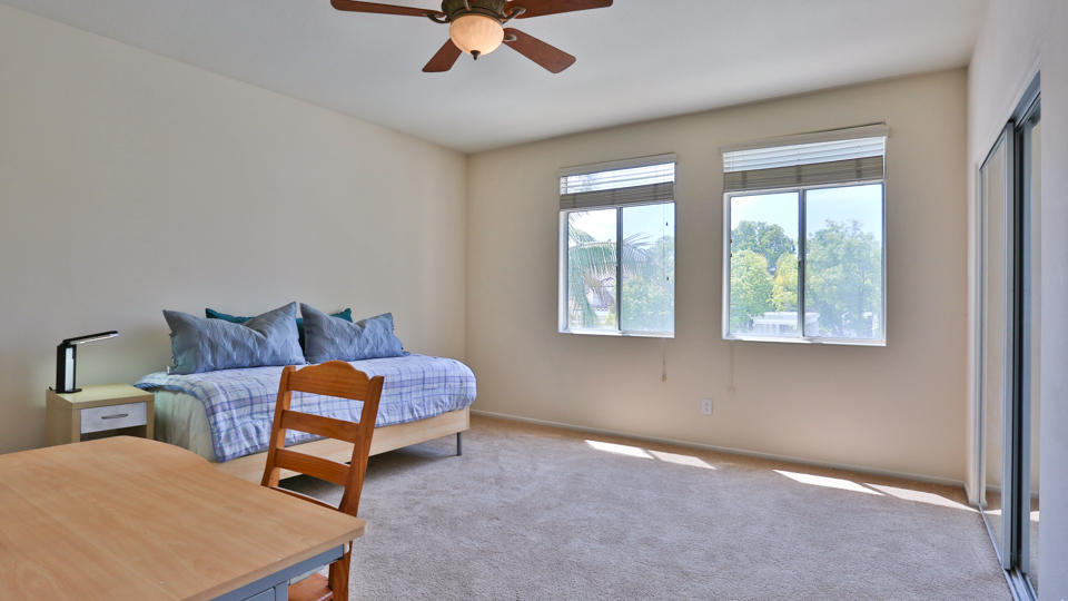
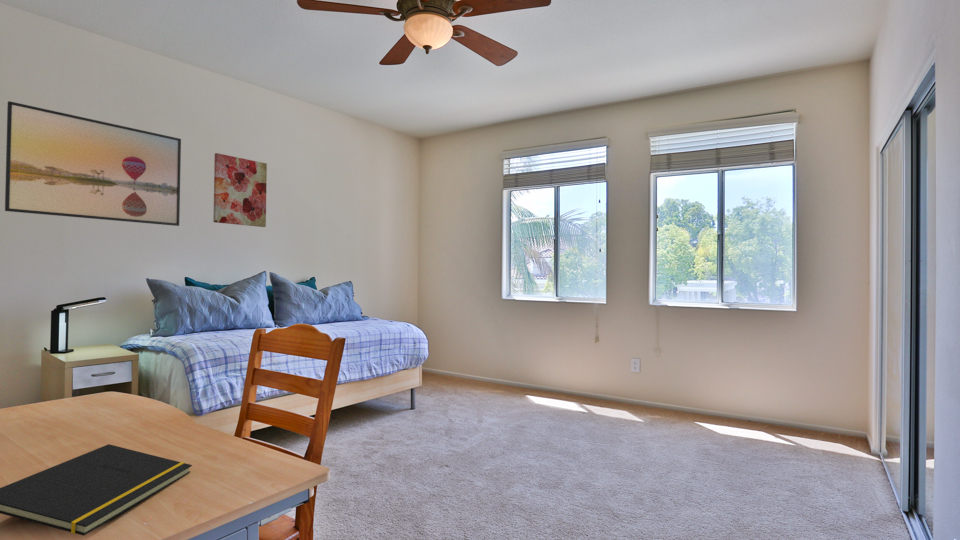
+ wall art [212,152,268,228]
+ notepad [0,443,193,537]
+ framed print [4,100,182,227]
